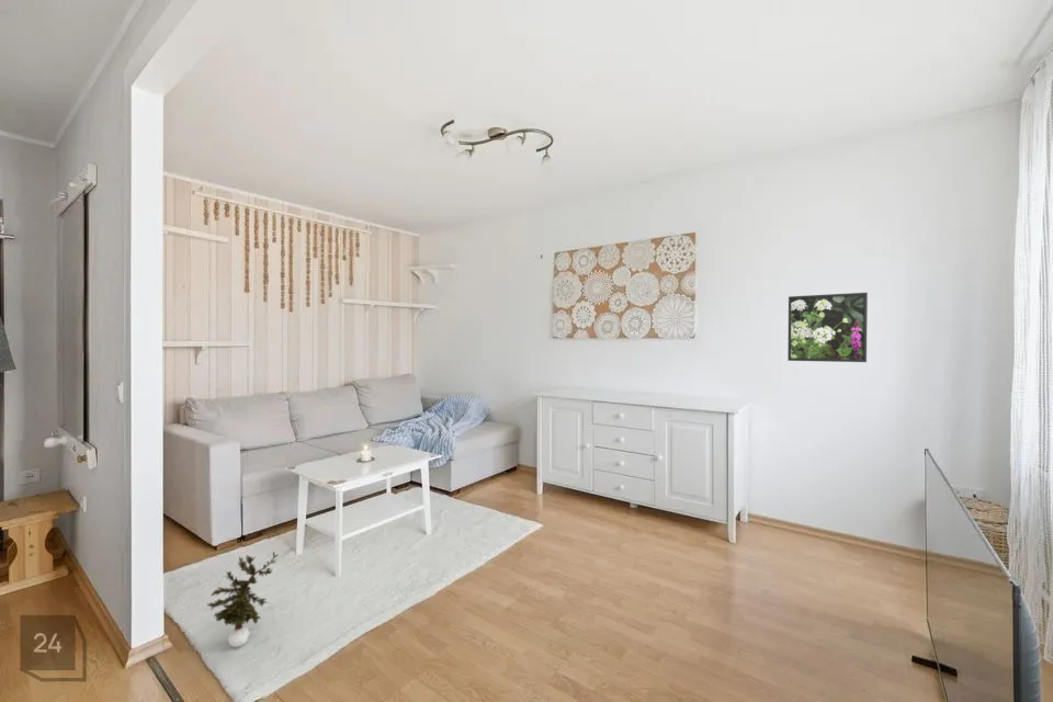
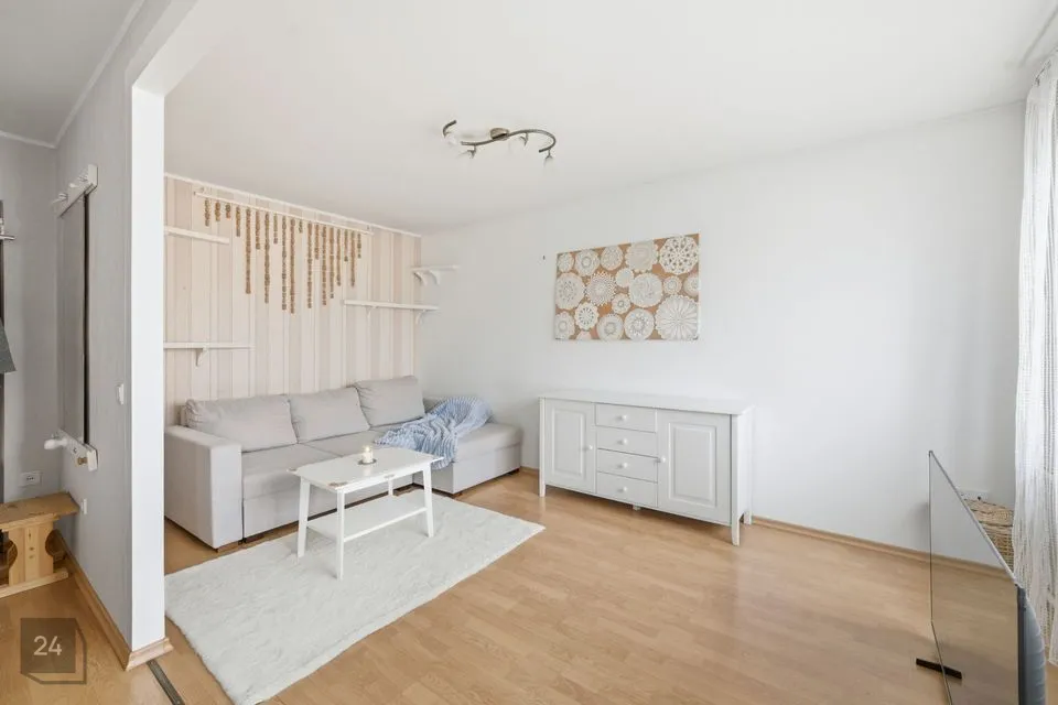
- potted plant [206,551,279,648]
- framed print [786,292,869,363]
